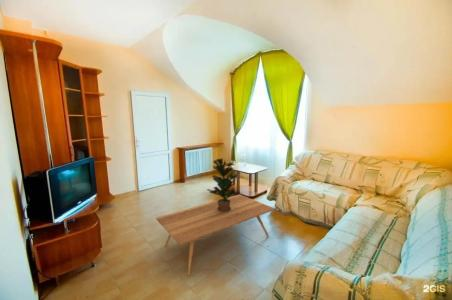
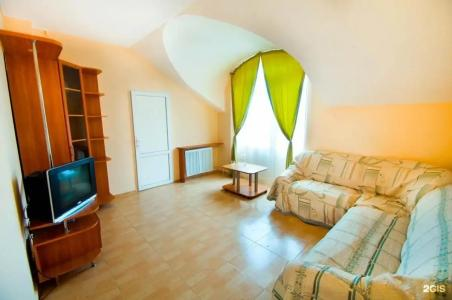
- potted plant [206,157,241,213]
- coffee table [155,194,276,276]
